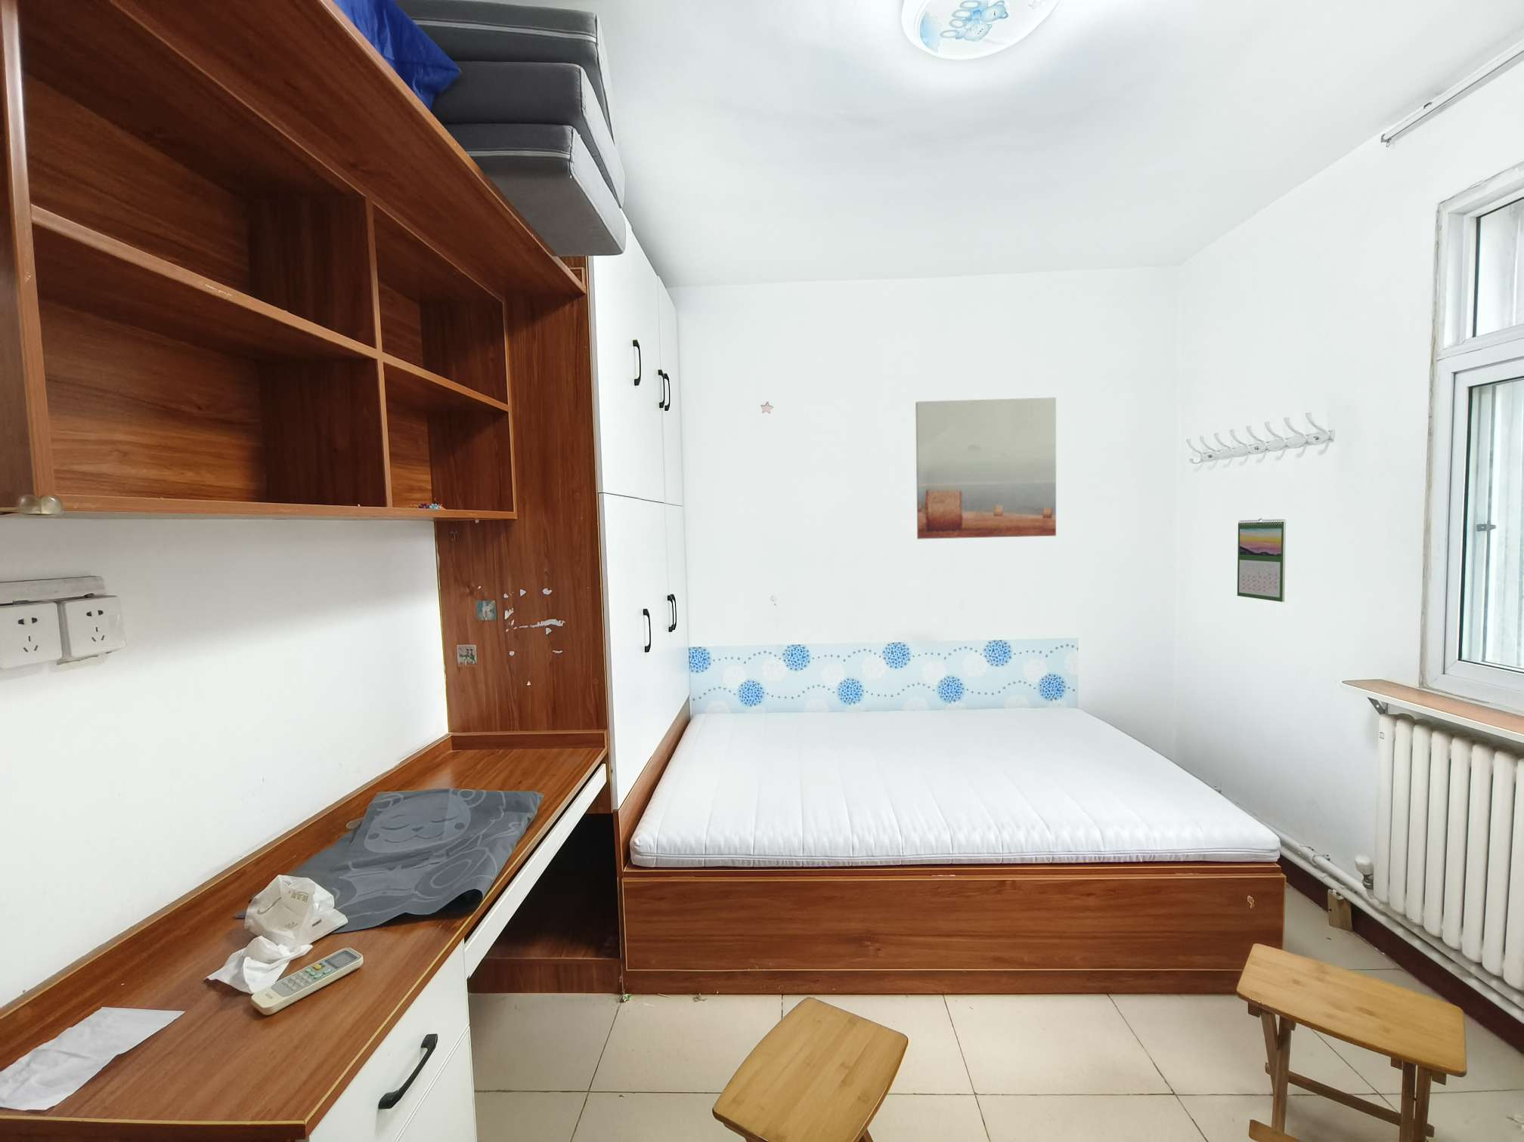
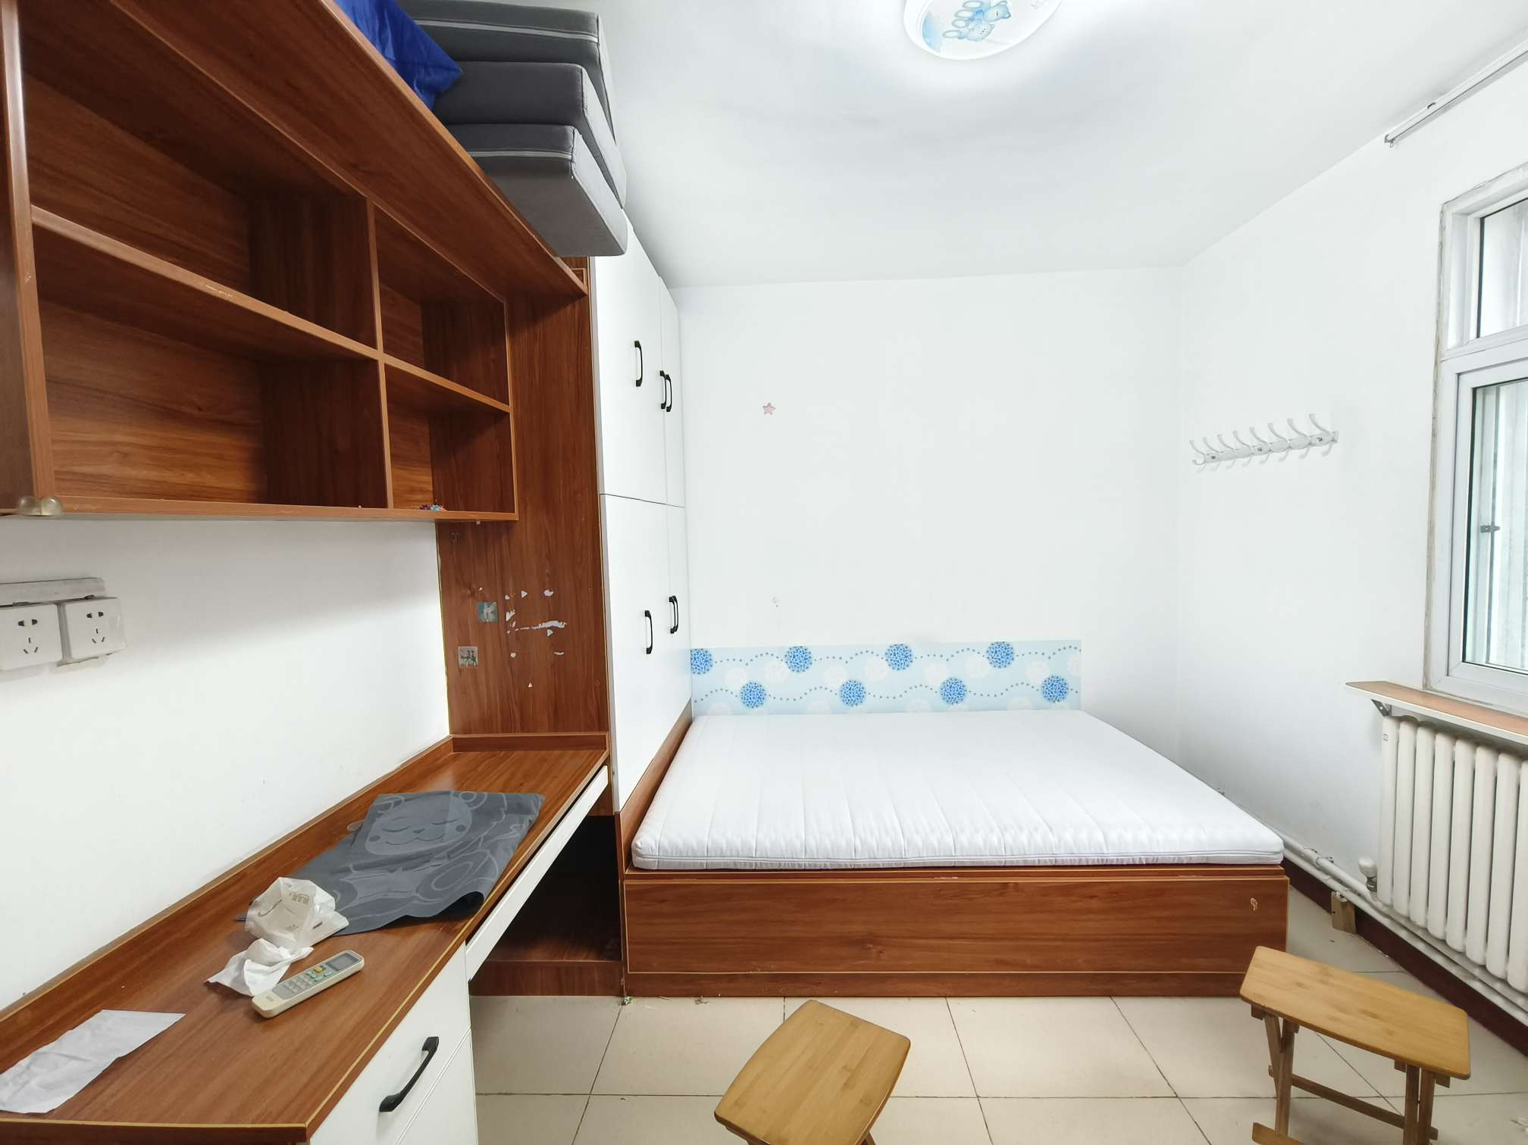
- wall art [914,397,1057,540]
- calendar [1237,517,1286,602]
